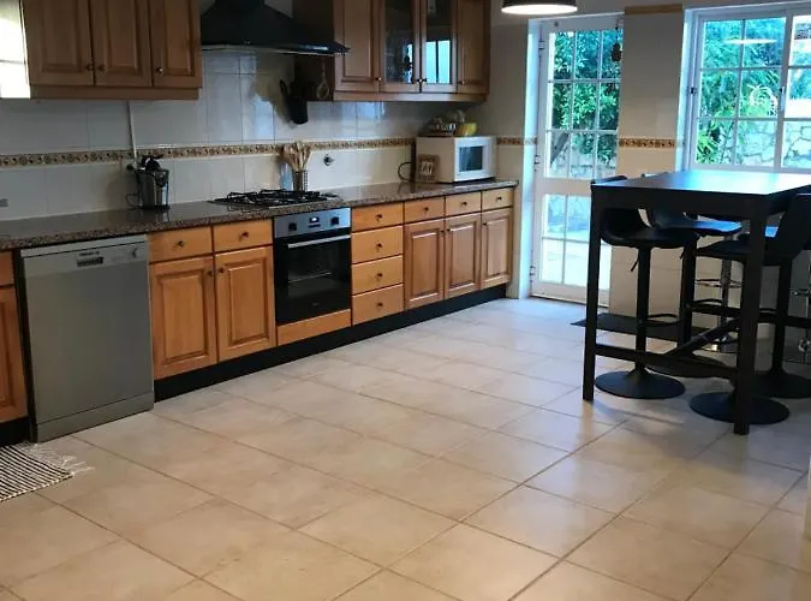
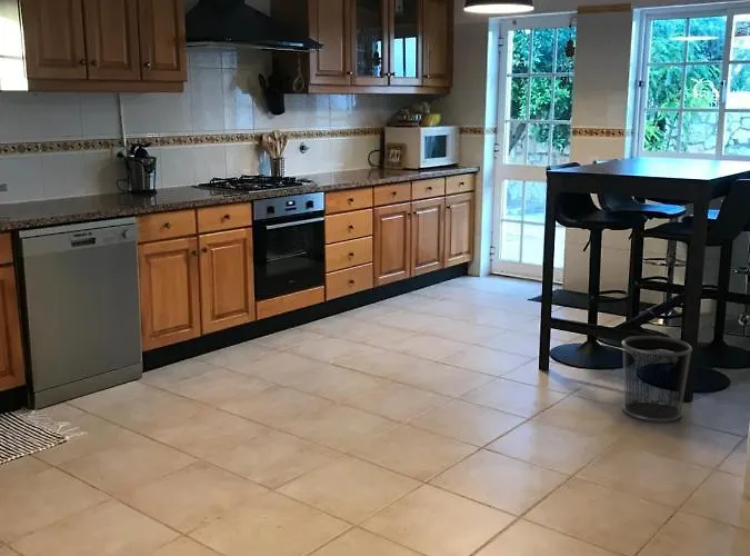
+ waste bin [621,335,693,423]
